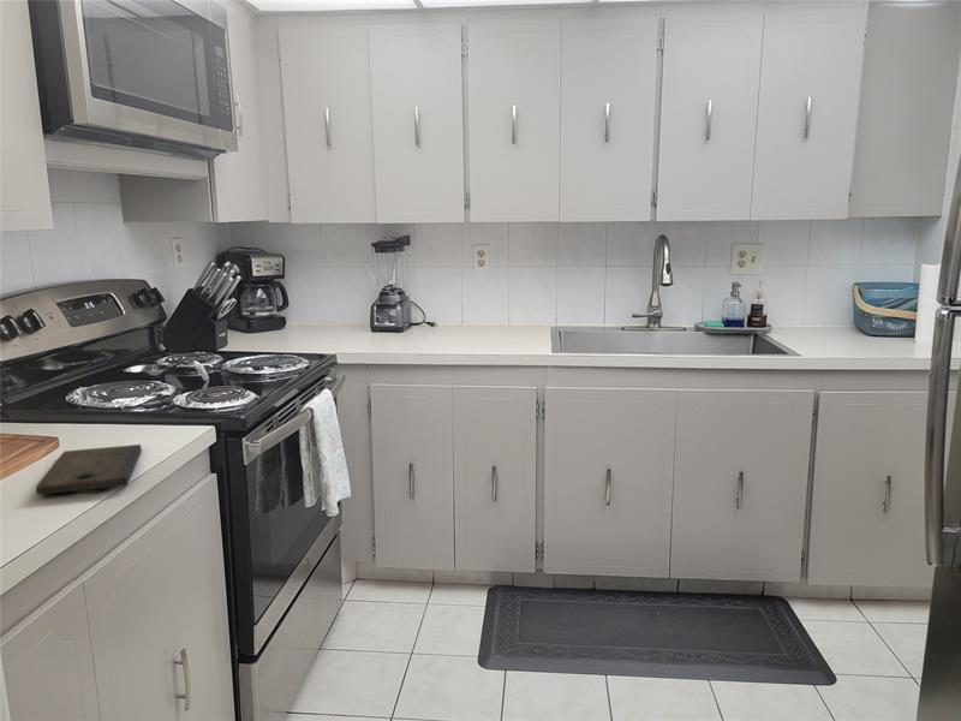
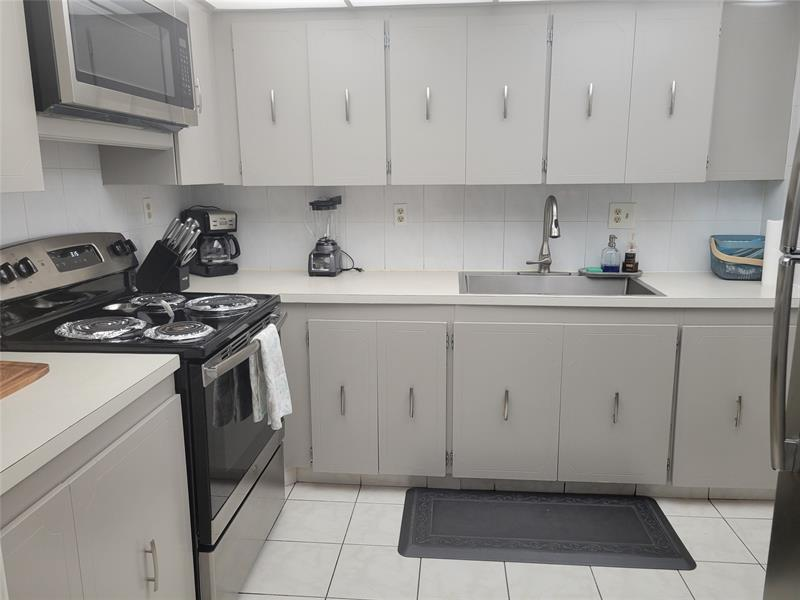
- cutting board [35,443,143,496]
